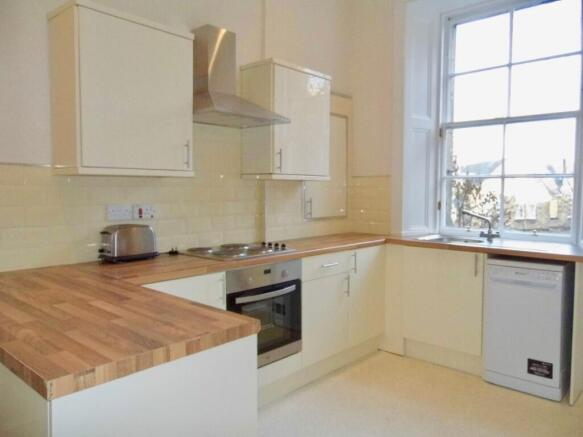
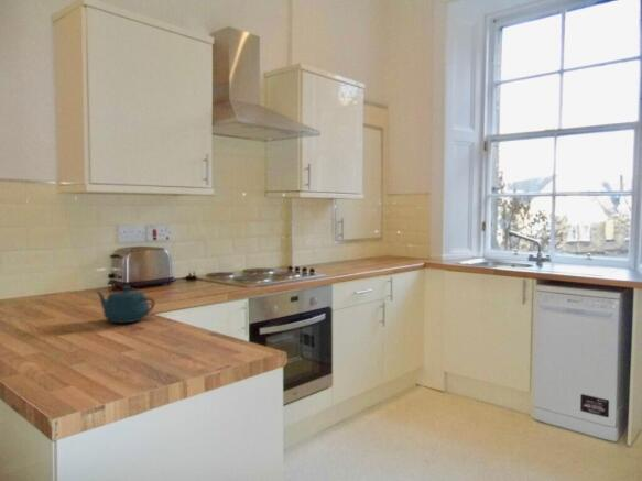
+ teapot [95,285,156,325]
